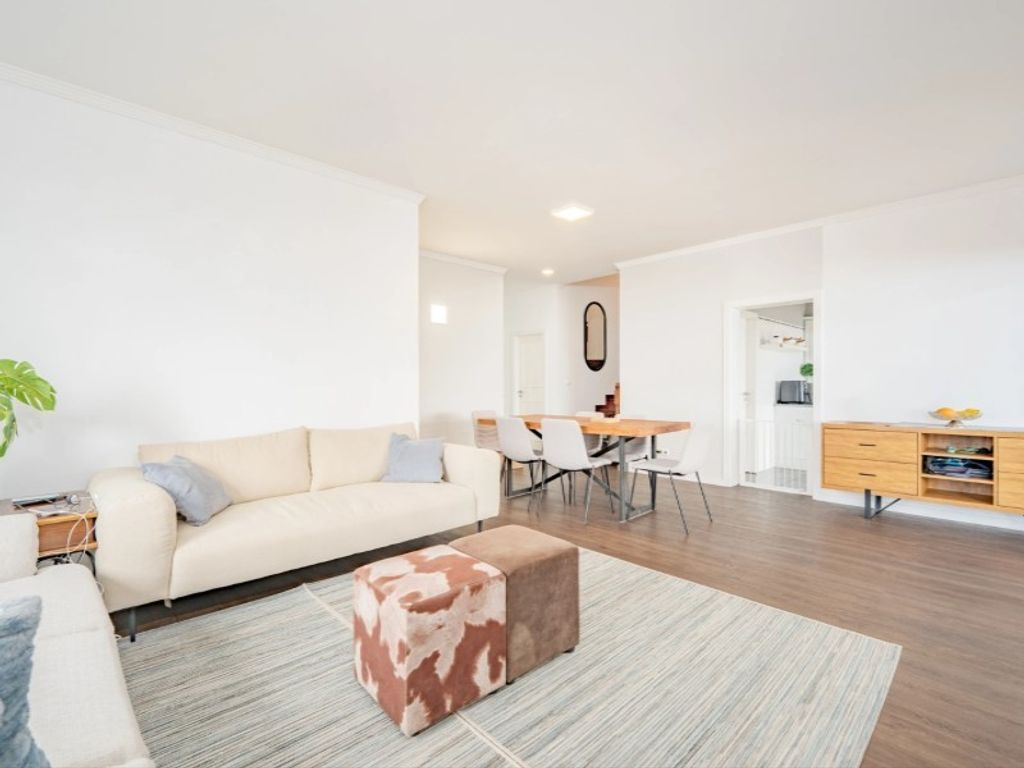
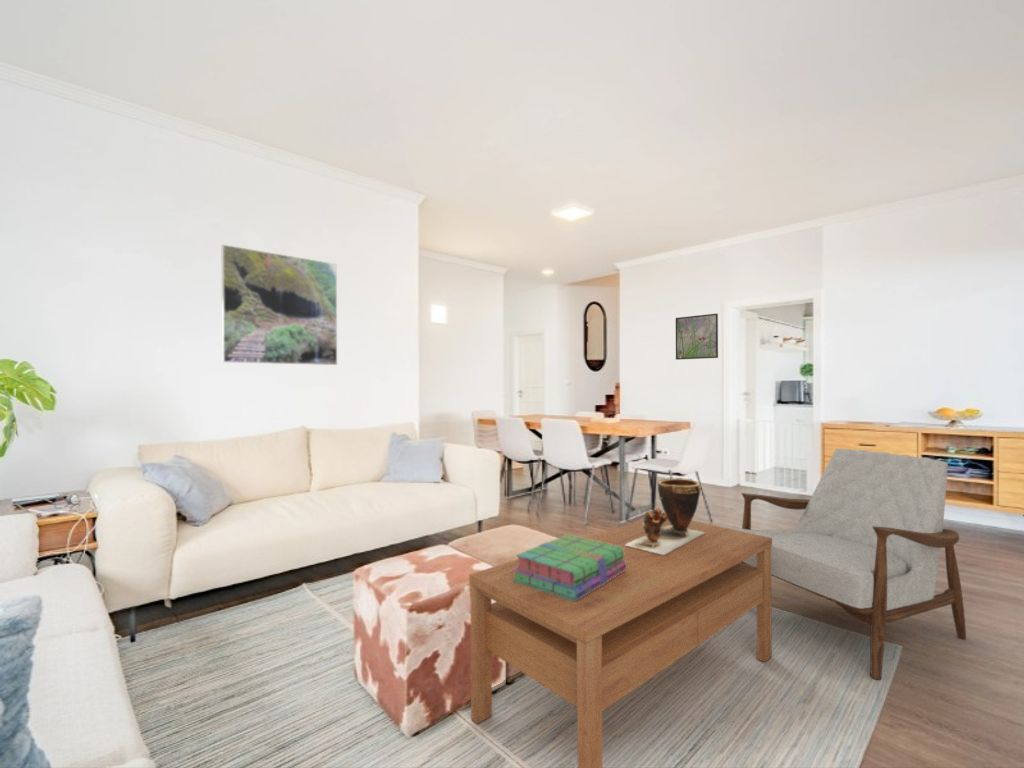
+ stack of books [513,533,627,601]
+ armchair [731,448,967,681]
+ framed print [675,313,719,361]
+ coffee table [468,519,773,768]
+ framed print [221,244,338,366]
+ clay pot [626,477,704,555]
